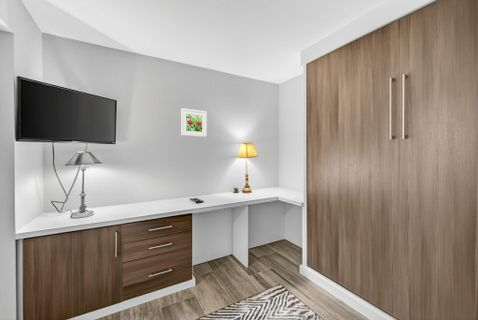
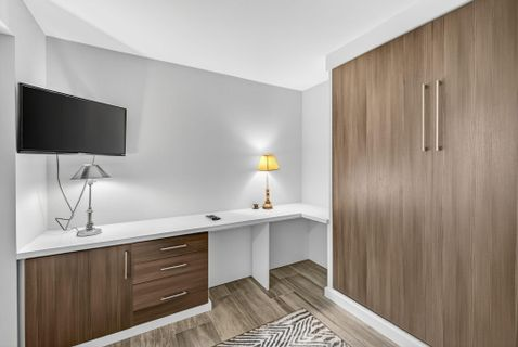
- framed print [180,107,208,138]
